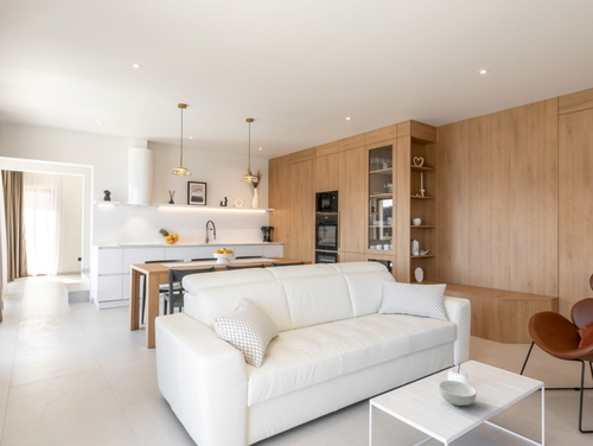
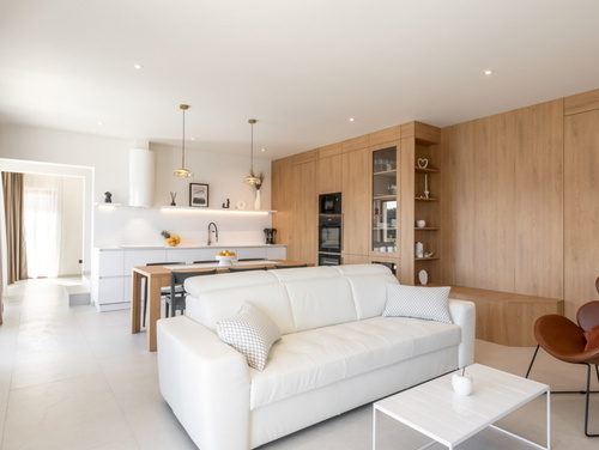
- cereal bowl [438,380,477,407]
